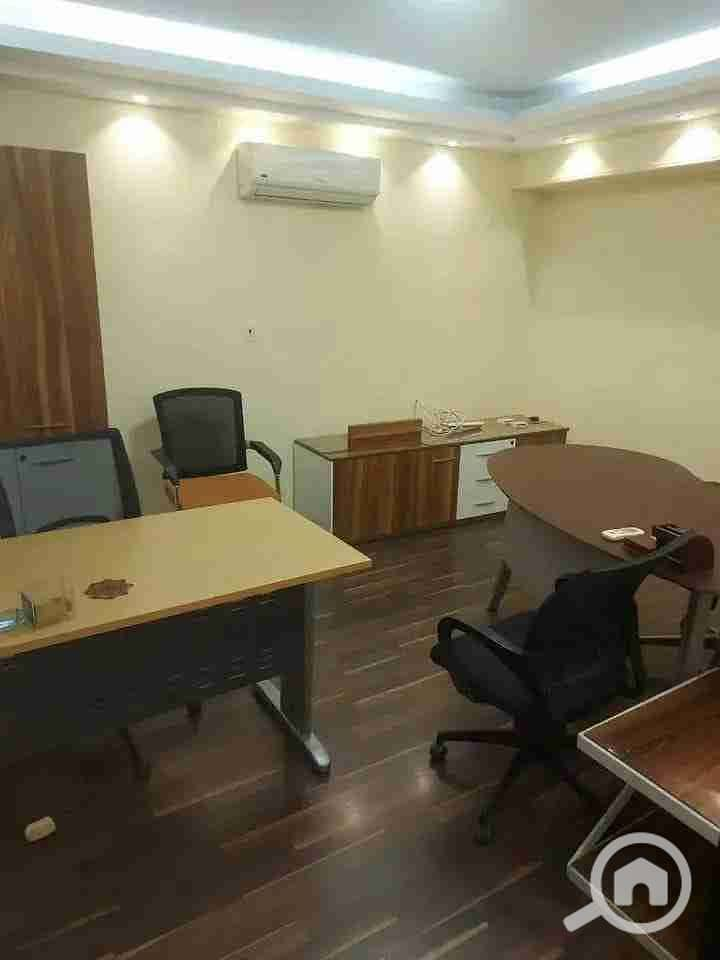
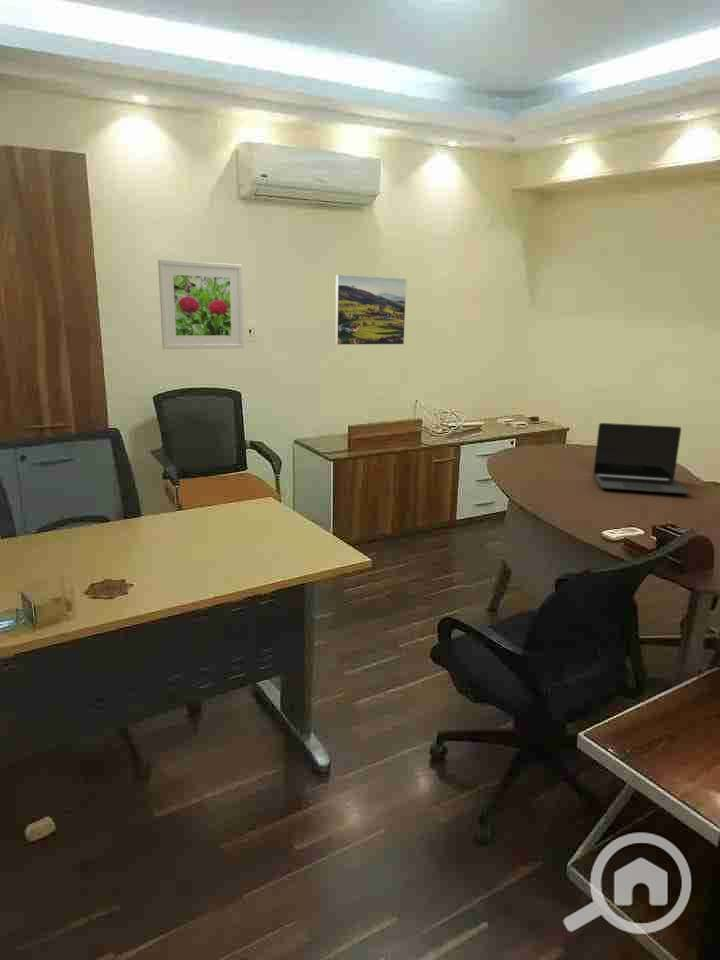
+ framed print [334,274,407,346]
+ laptop [592,422,690,495]
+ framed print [157,259,245,350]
